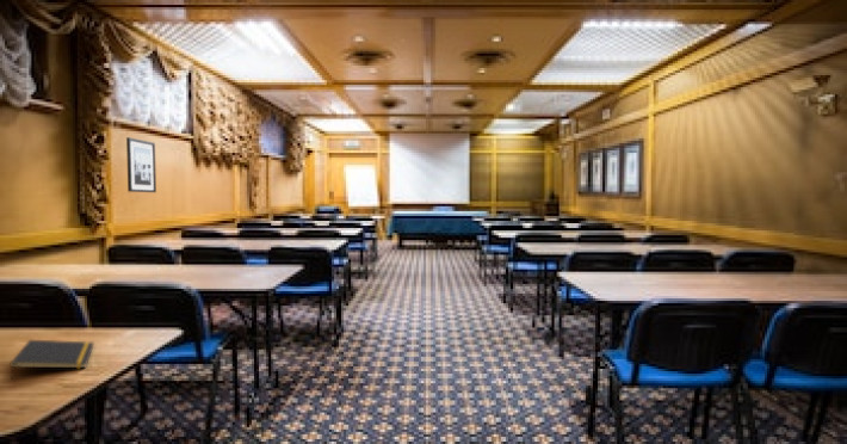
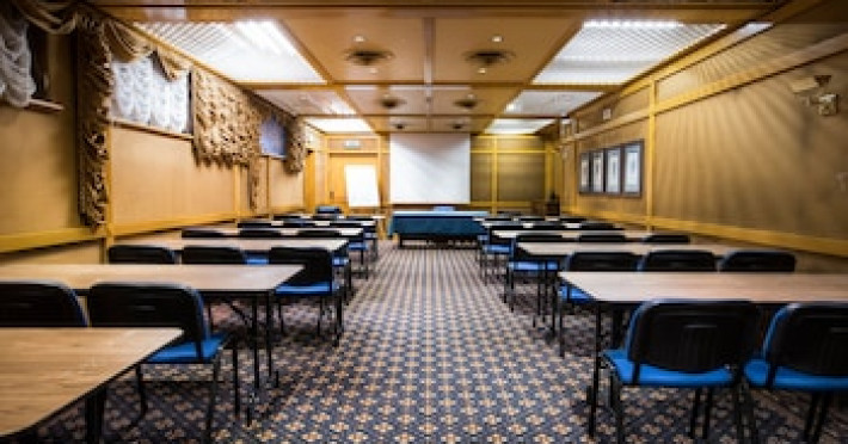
- notepad [8,339,95,381]
- wall art [125,136,157,193]
